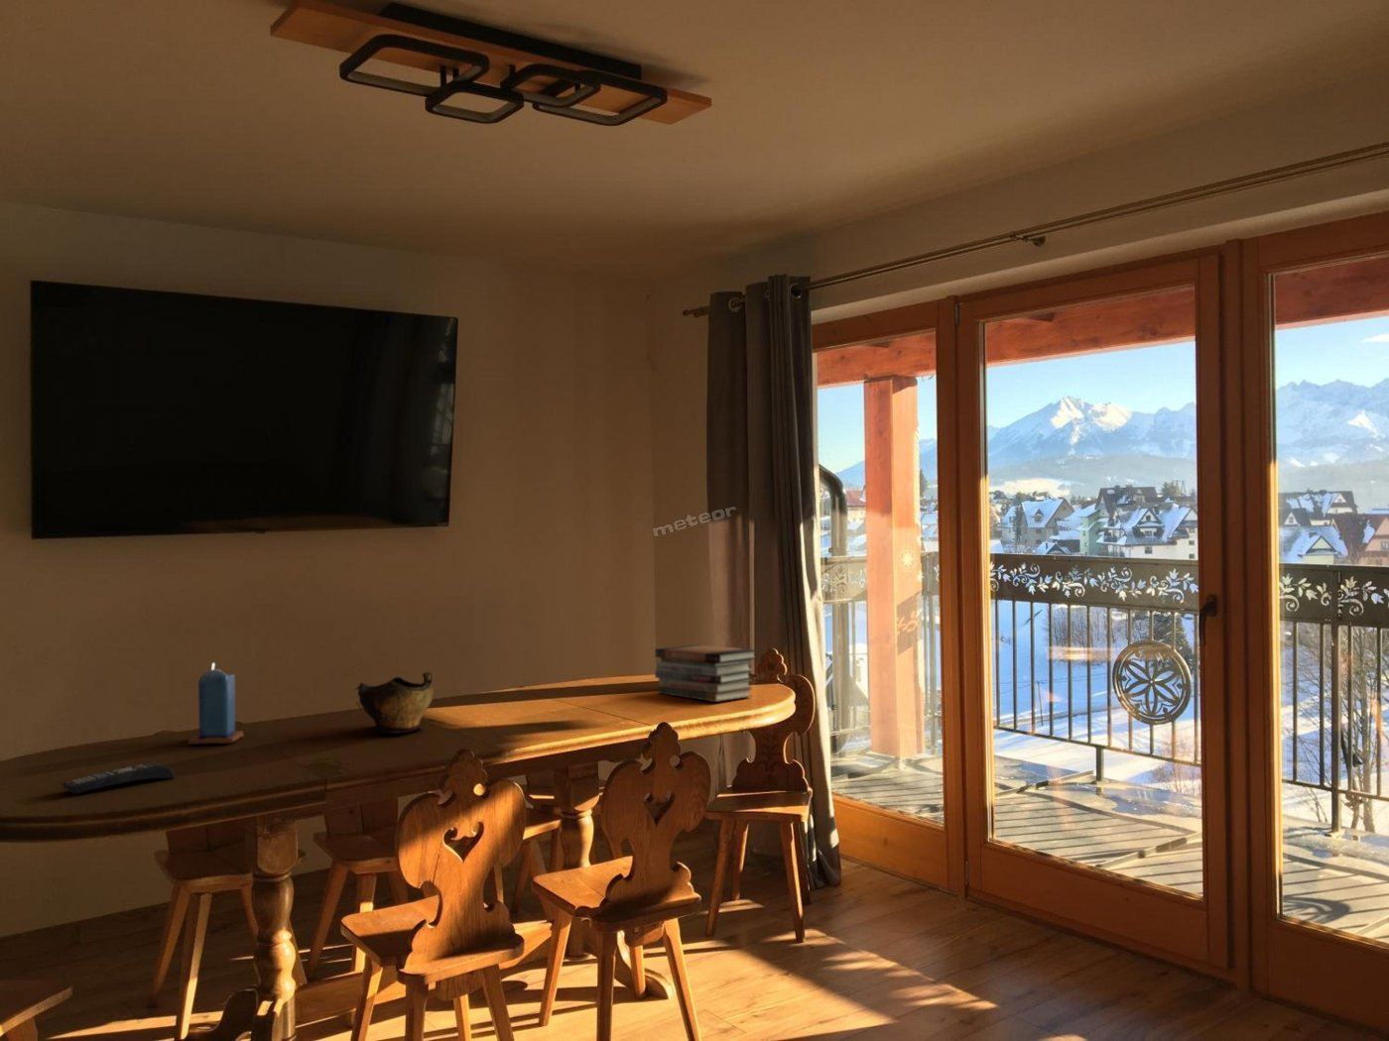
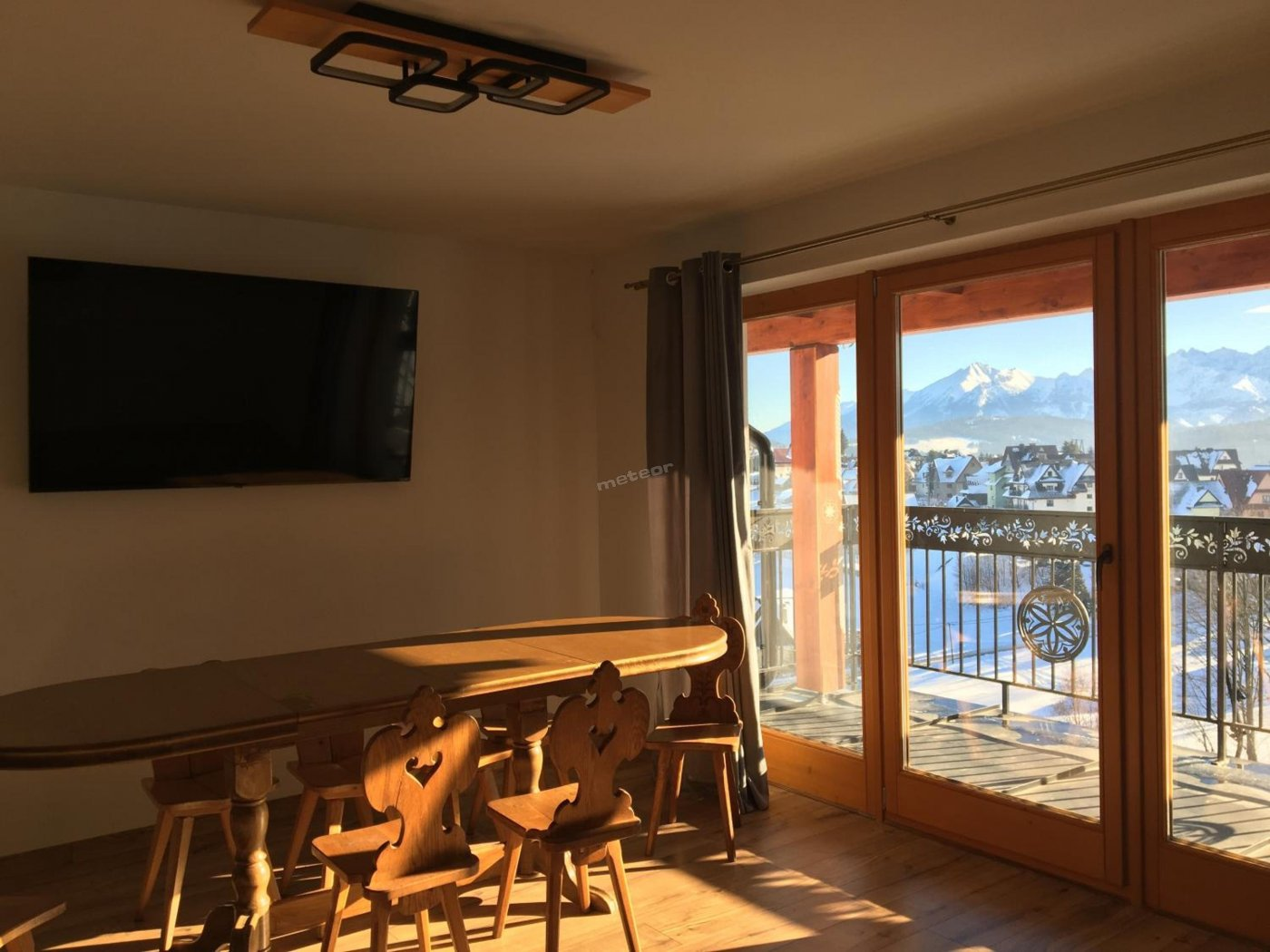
- book stack [654,643,758,703]
- candle [187,662,244,746]
- decorative bowl [353,671,434,734]
- remote control [59,761,176,795]
